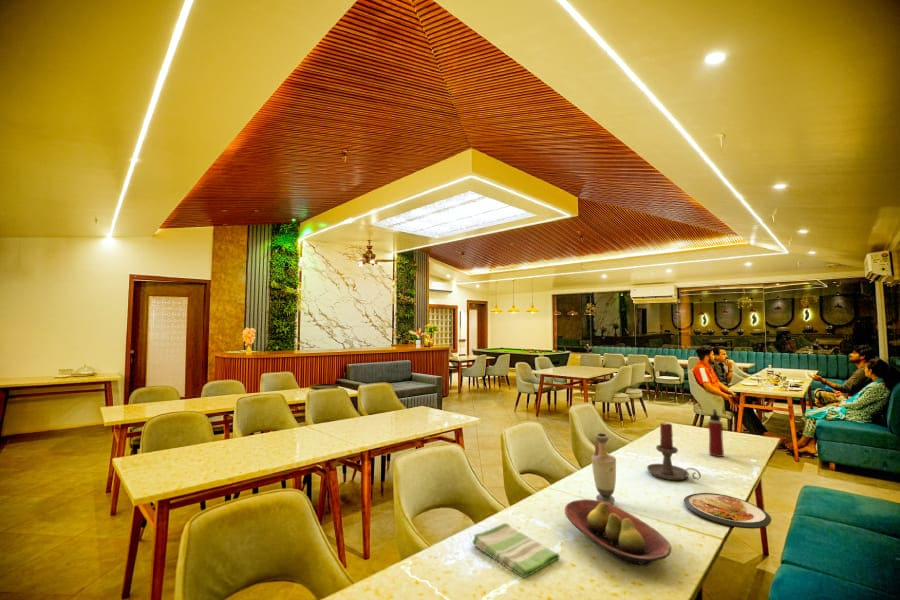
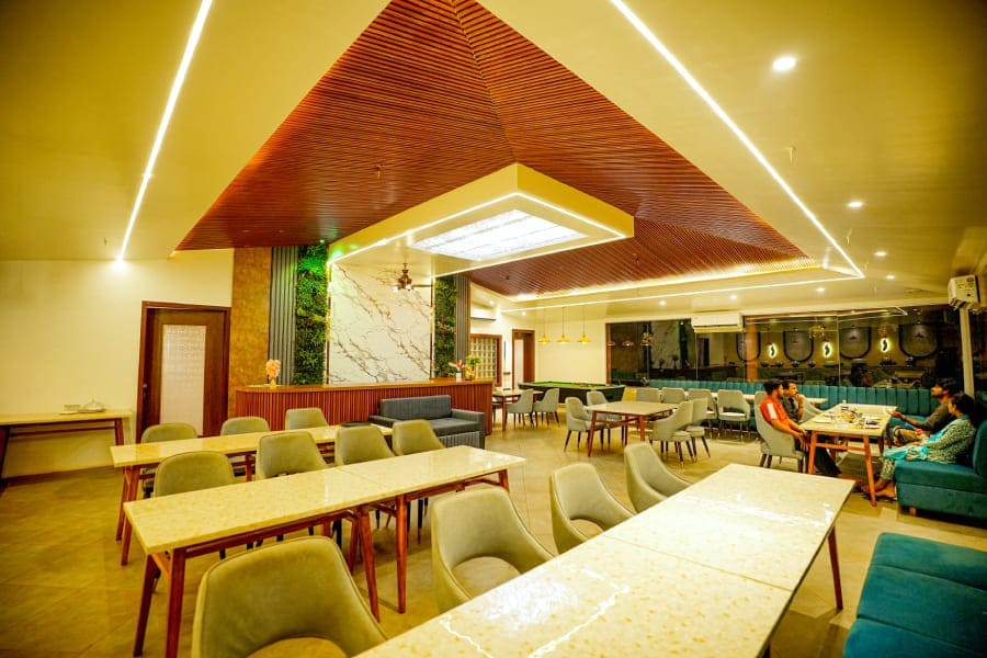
- water bottle [707,408,725,458]
- dish [683,492,772,530]
- vase [591,432,617,505]
- fruit bowl [564,498,672,568]
- candle holder [646,422,702,481]
- dish towel [471,522,561,579]
